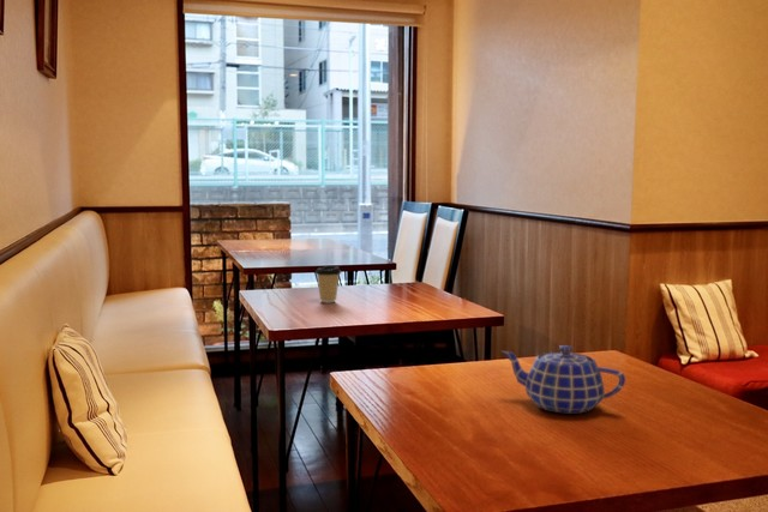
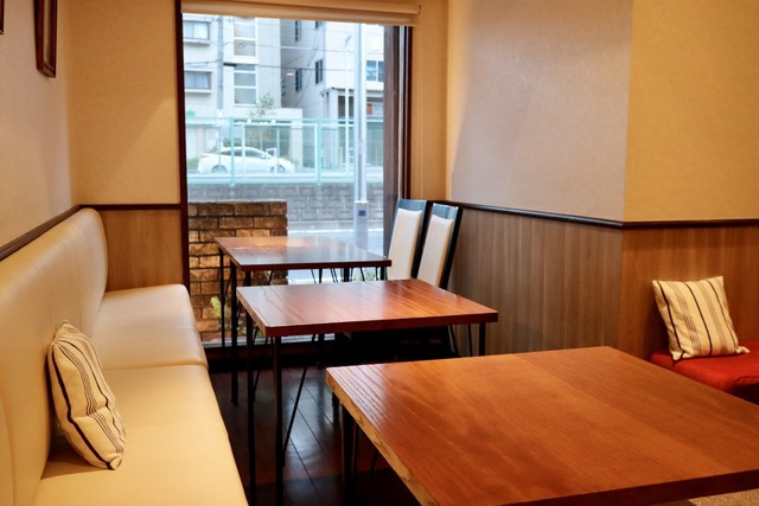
- coffee cup [314,265,342,303]
- teapot [500,344,626,415]
